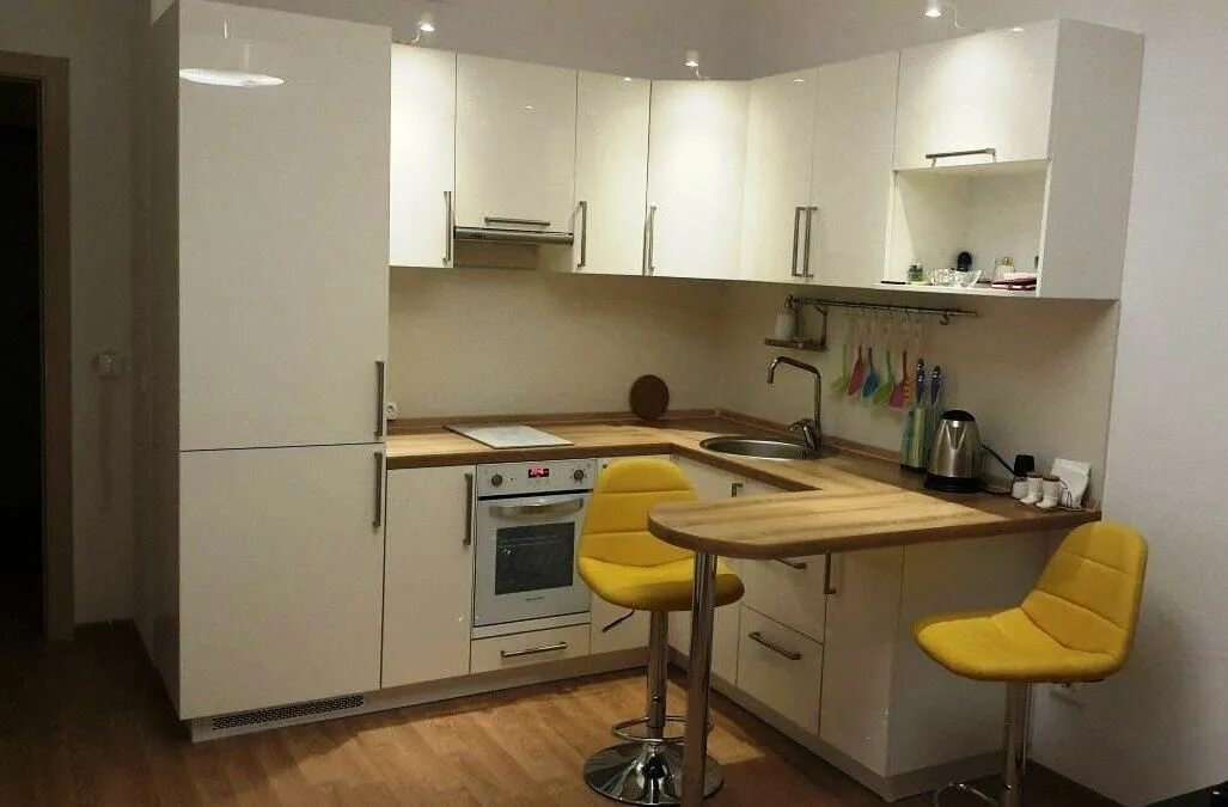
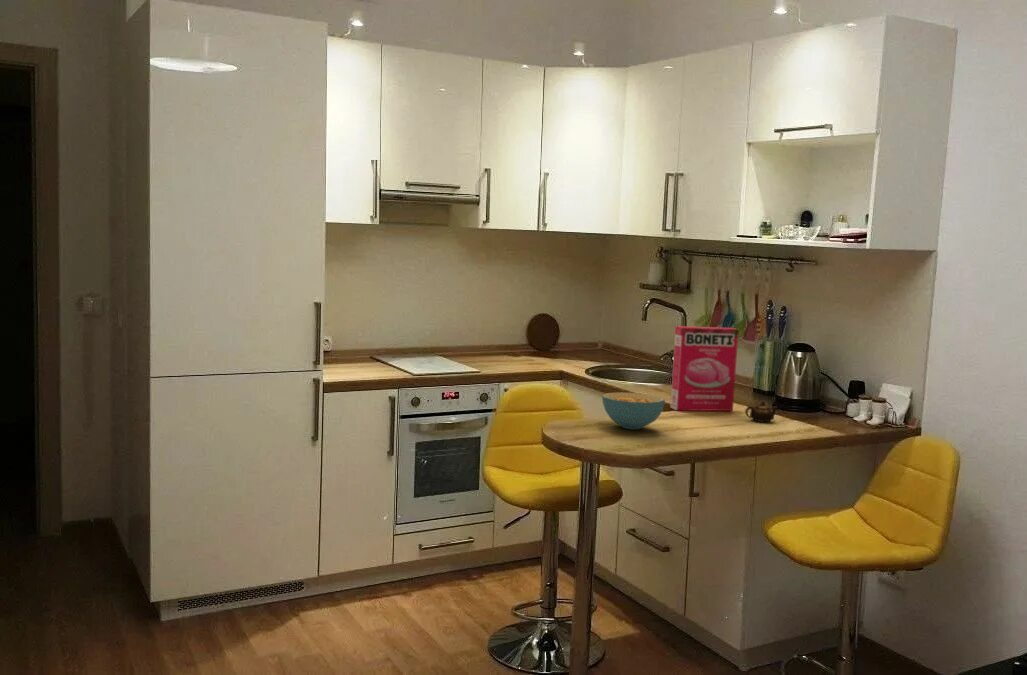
+ teapot [744,400,779,423]
+ cereal box [669,325,739,412]
+ cereal bowl [601,391,666,430]
